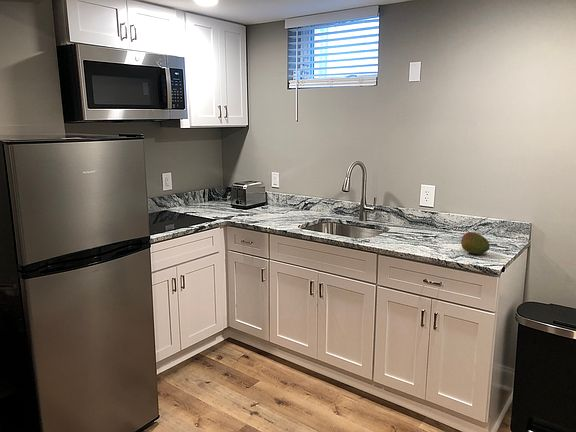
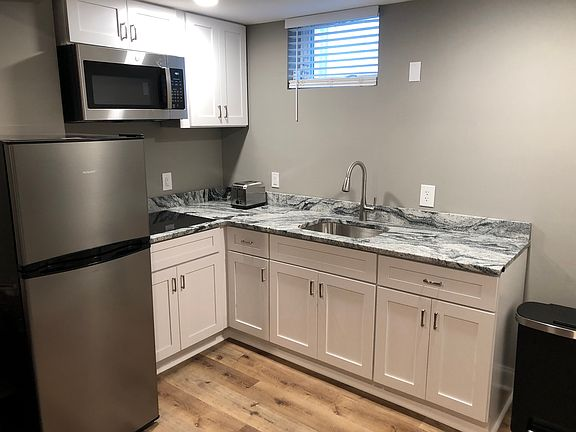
- fruit [460,231,491,255]
